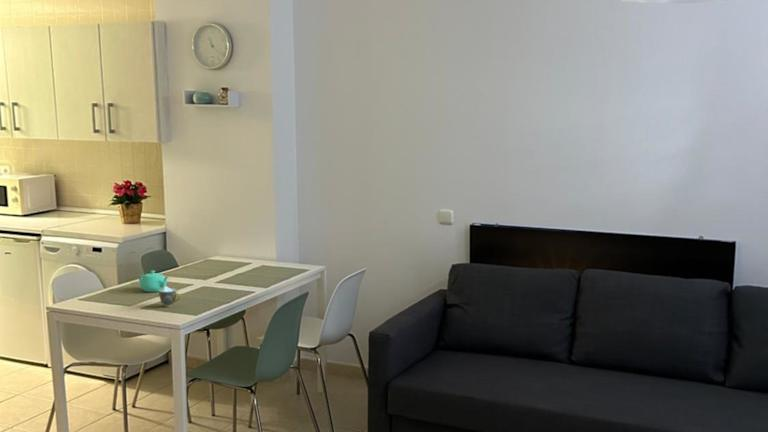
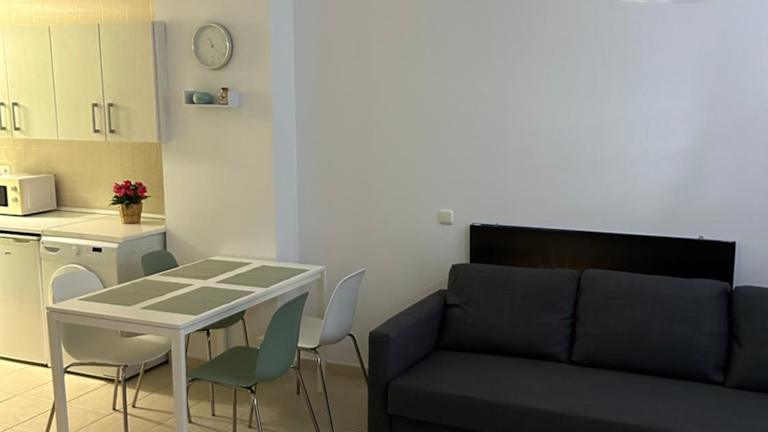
- teacup [158,285,182,308]
- teapot [138,270,169,293]
